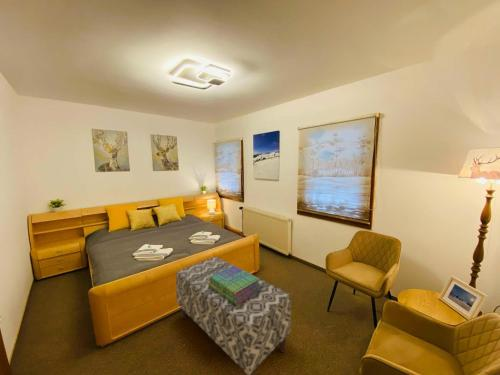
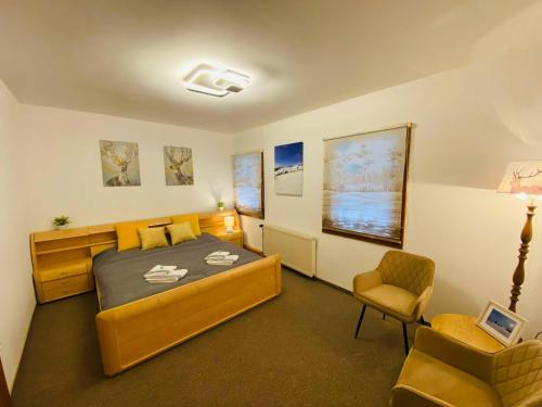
- stack of books [208,264,262,306]
- bench [175,256,292,375]
